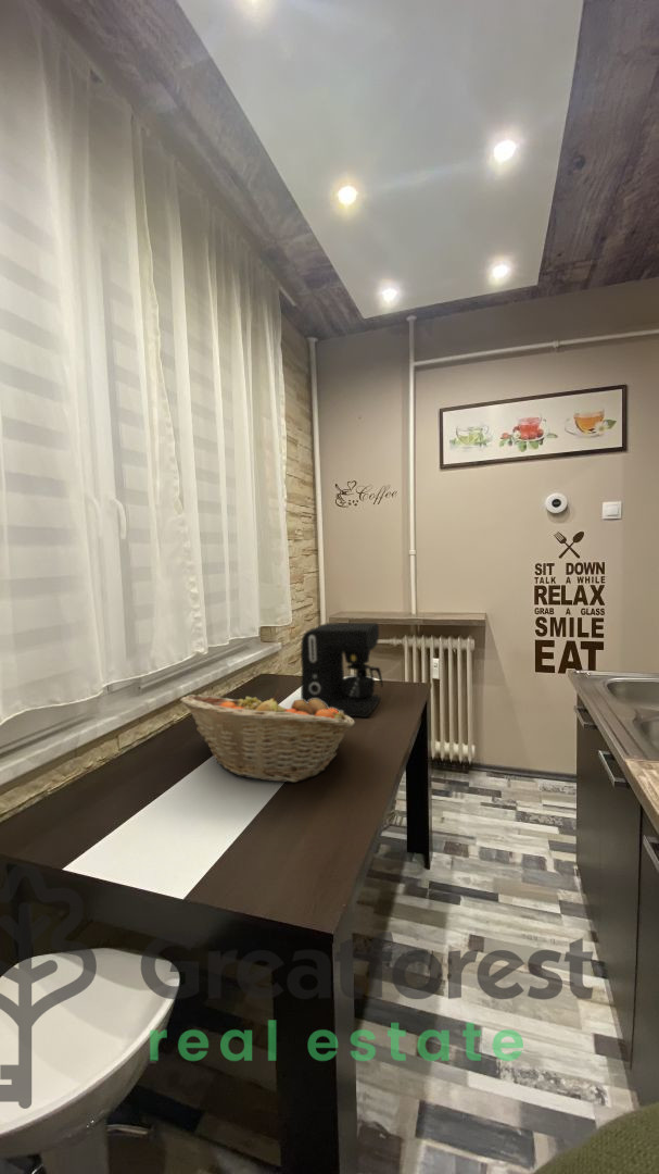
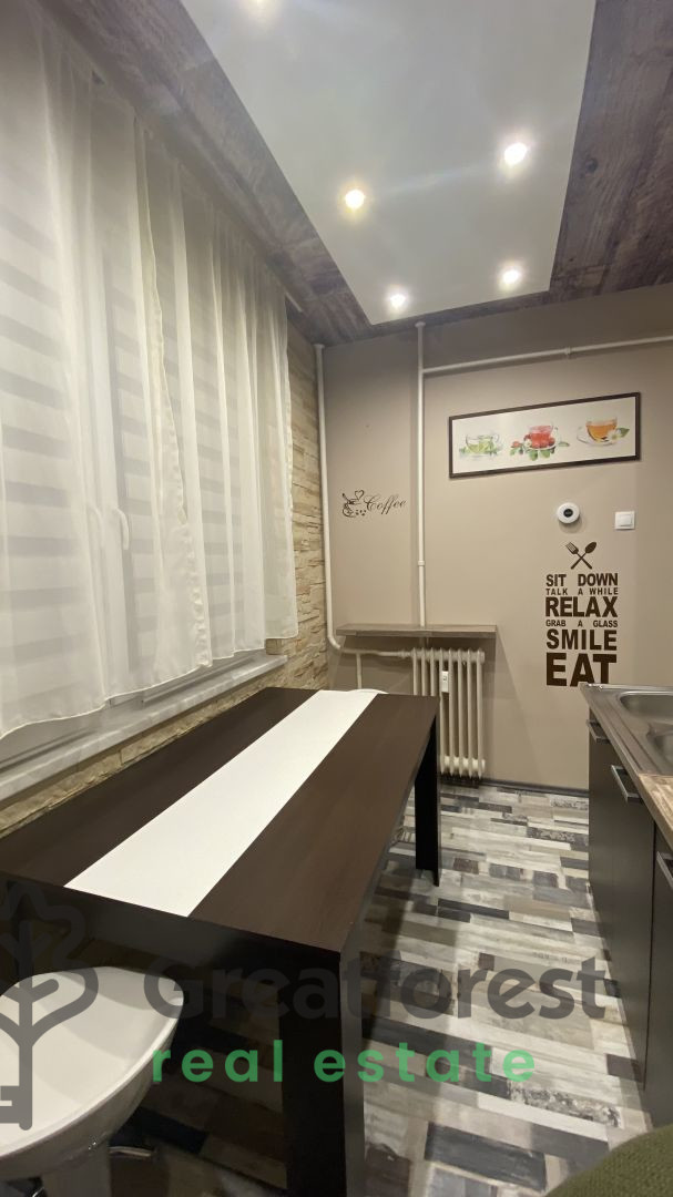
- coffee maker [300,622,384,719]
- fruit basket [179,688,356,784]
